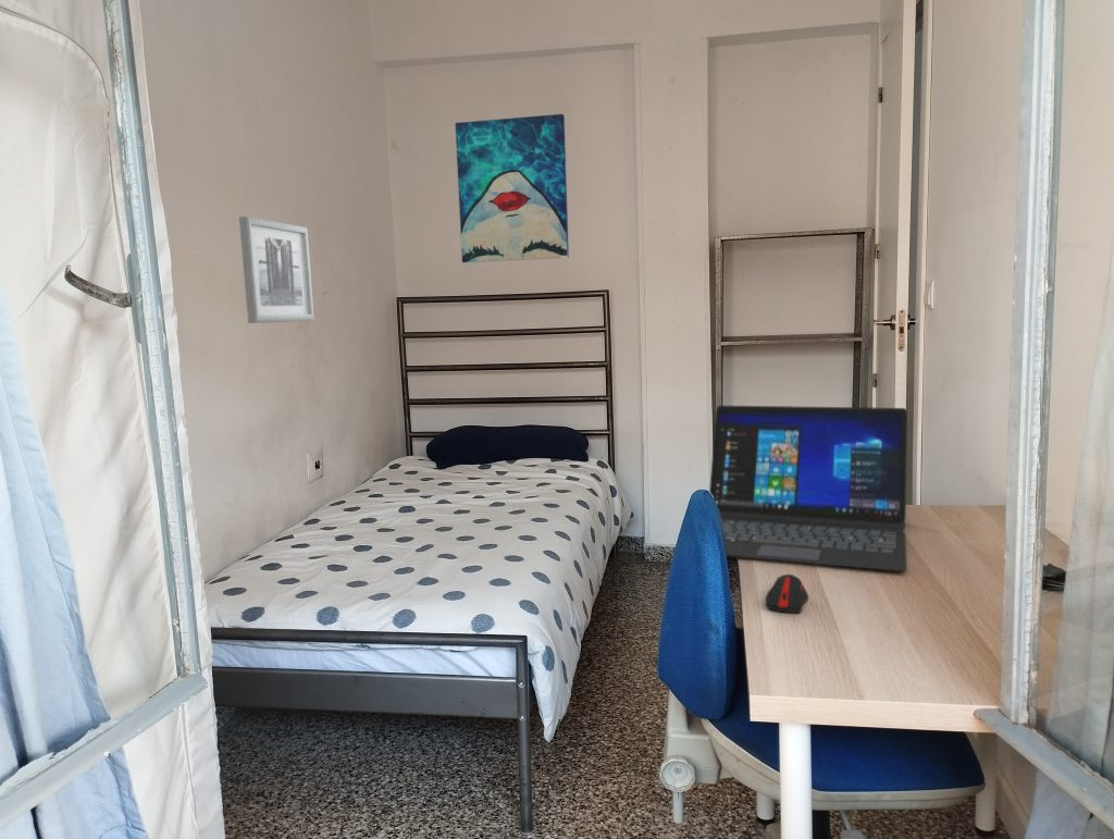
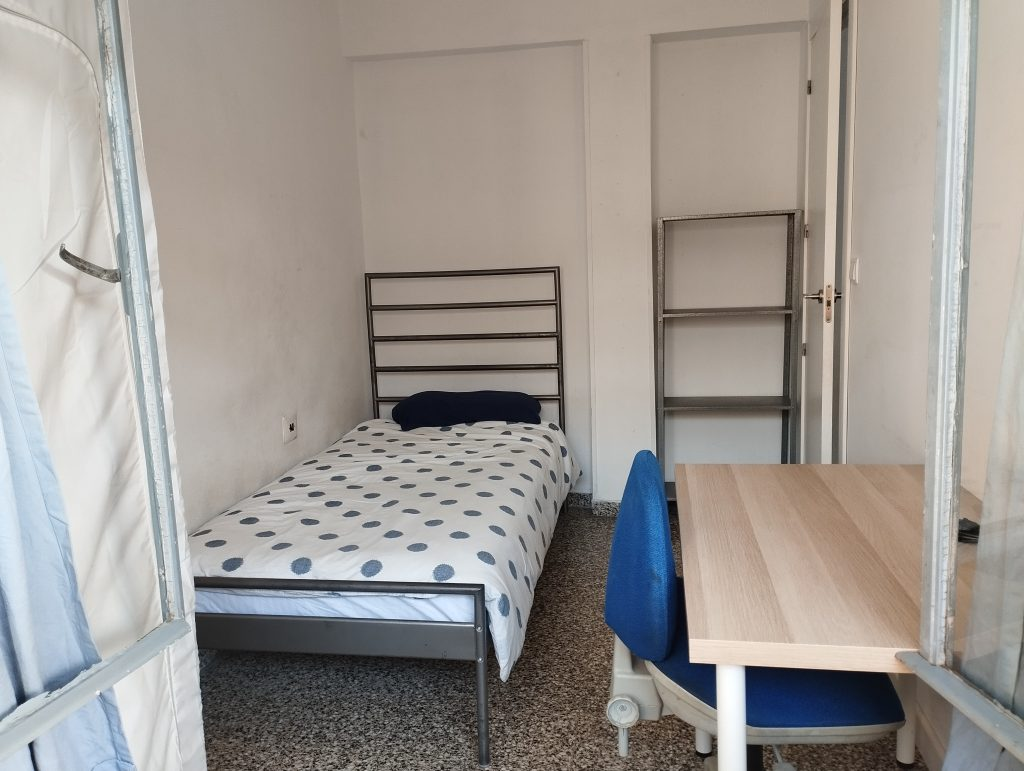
- wall art [238,215,315,324]
- computer mouse [765,573,809,614]
- wall art [454,113,570,263]
- laptop [708,405,908,572]
